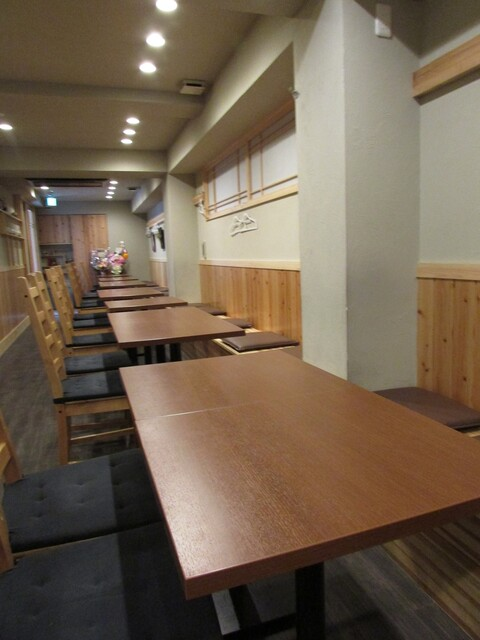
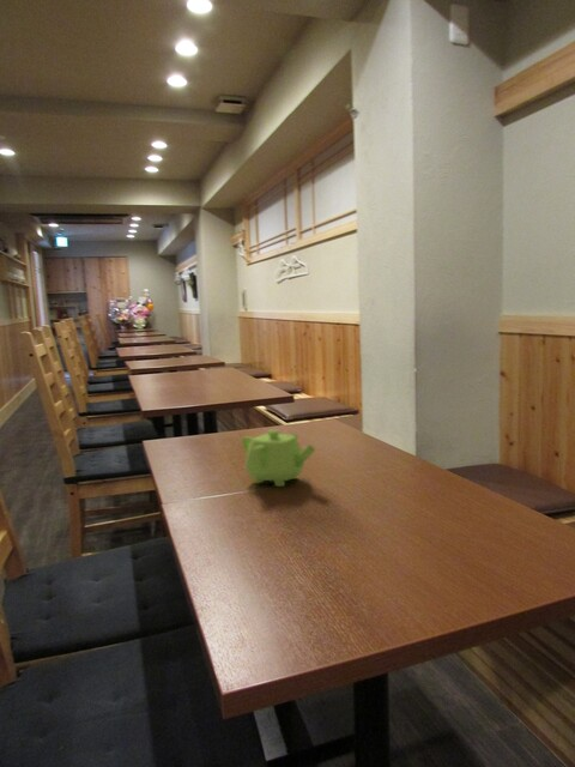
+ teapot [241,429,316,488]
